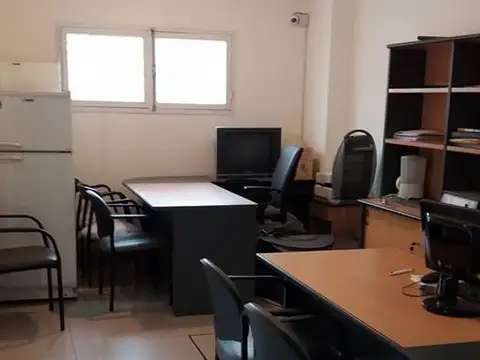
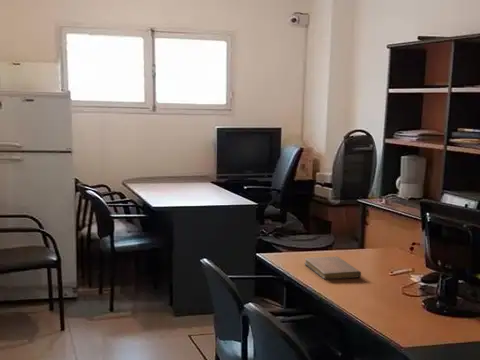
+ notebook [304,256,362,280]
